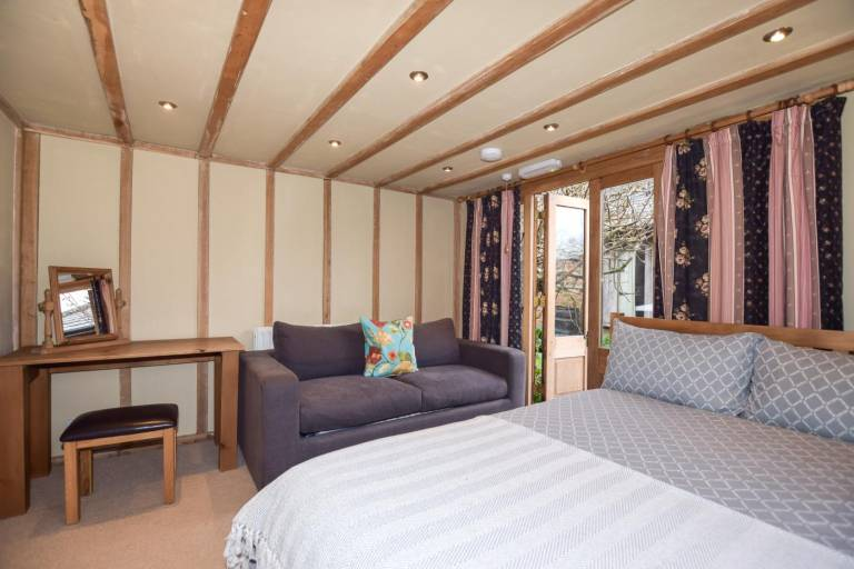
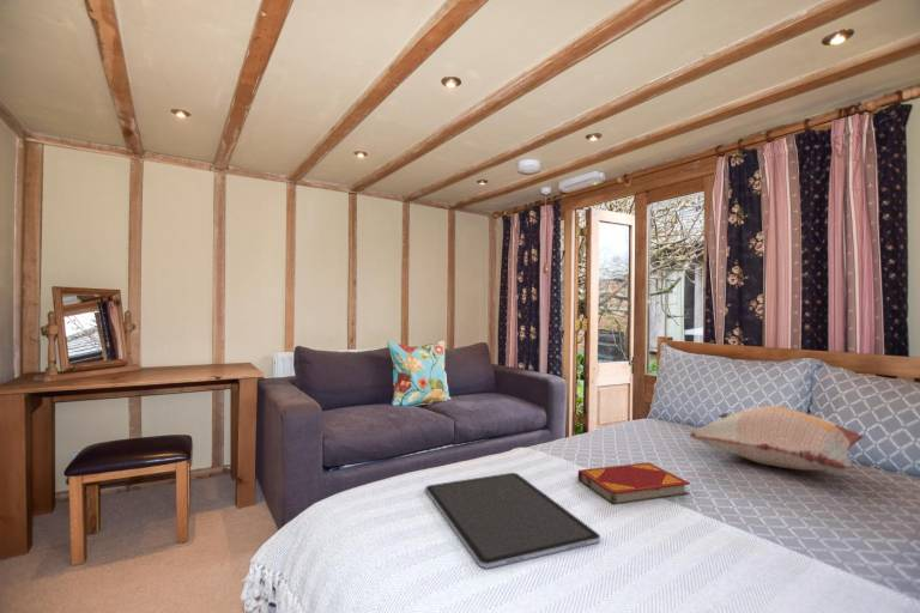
+ tablet [424,472,601,570]
+ decorative pillow [689,405,866,473]
+ hardback book [576,461,691,506]
